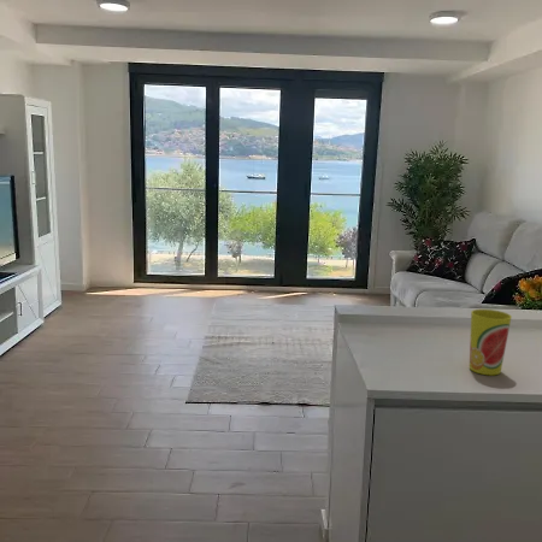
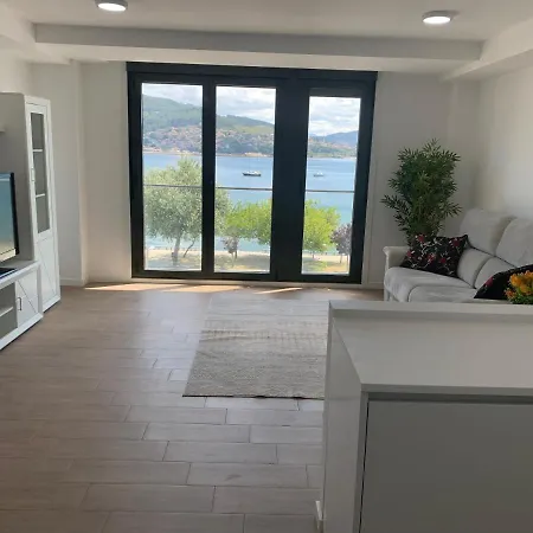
- cup [469,308,513,376]
